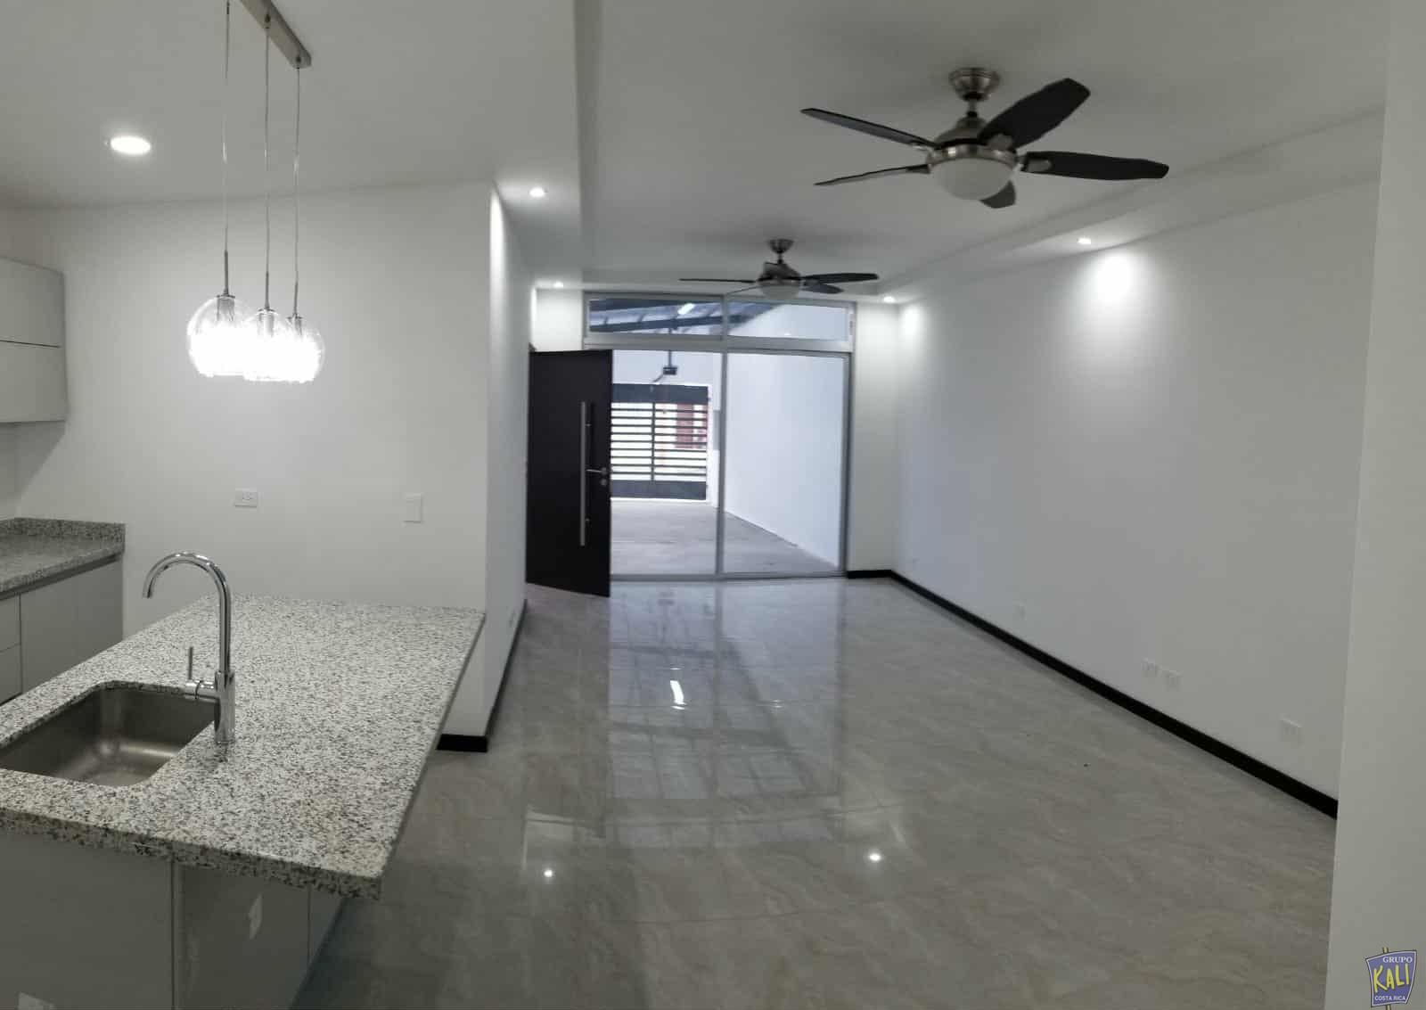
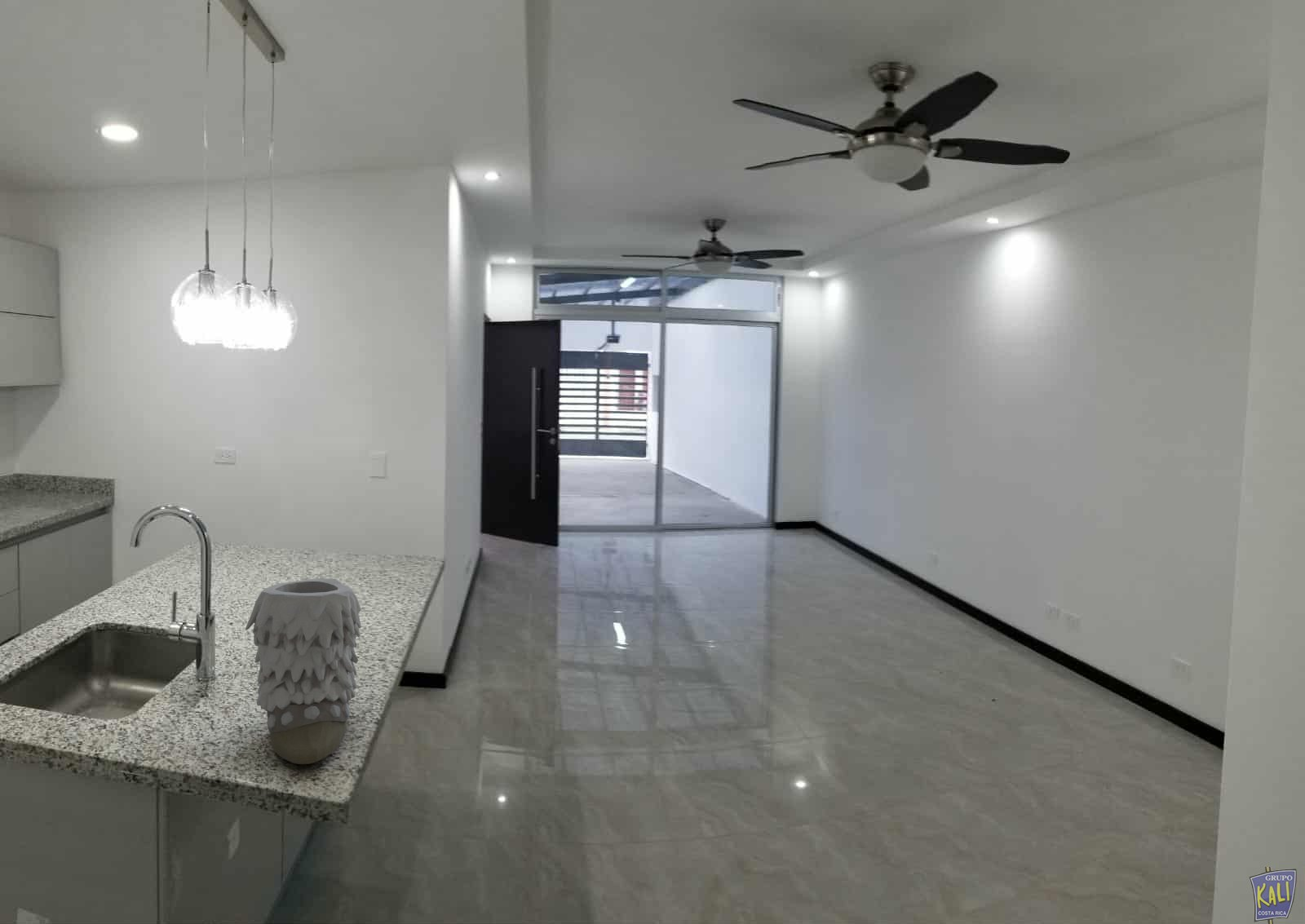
+ vase [245,577,362,765]
